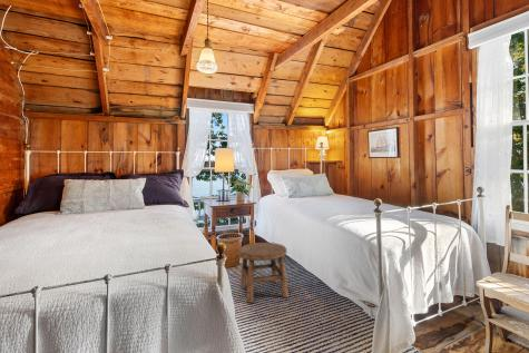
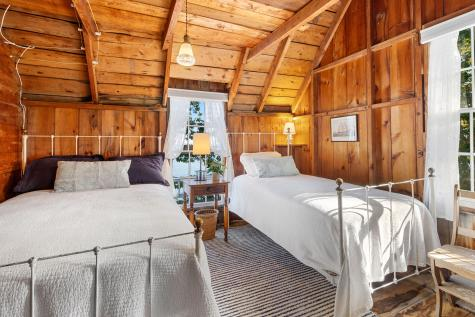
- stool [237,242,290,303]
